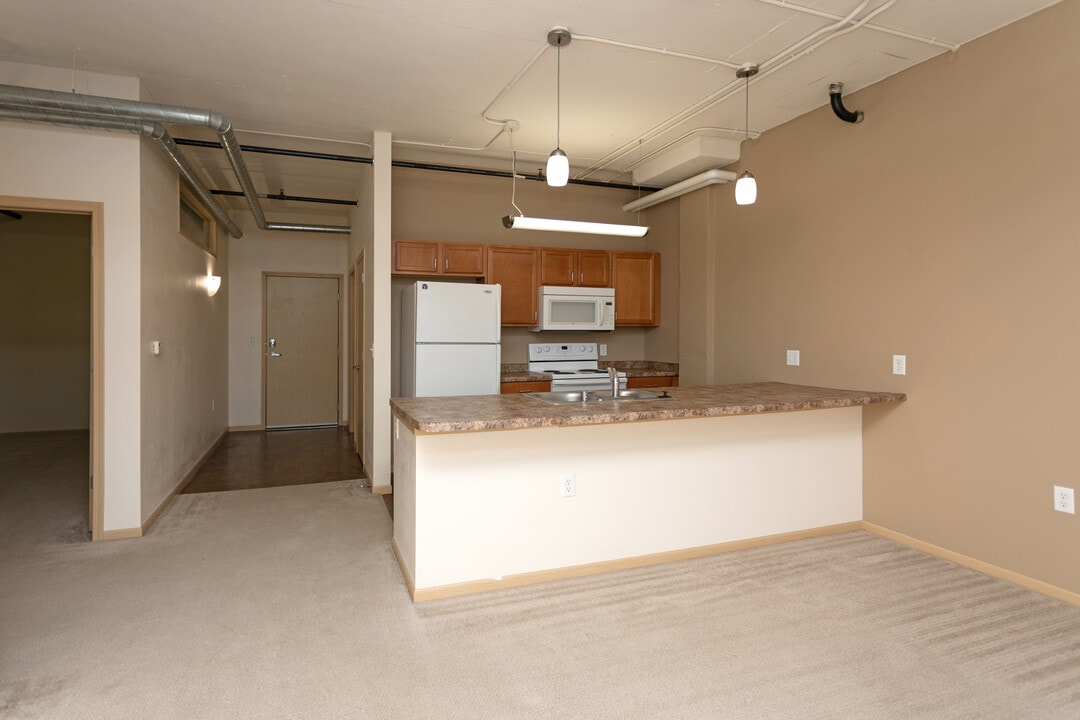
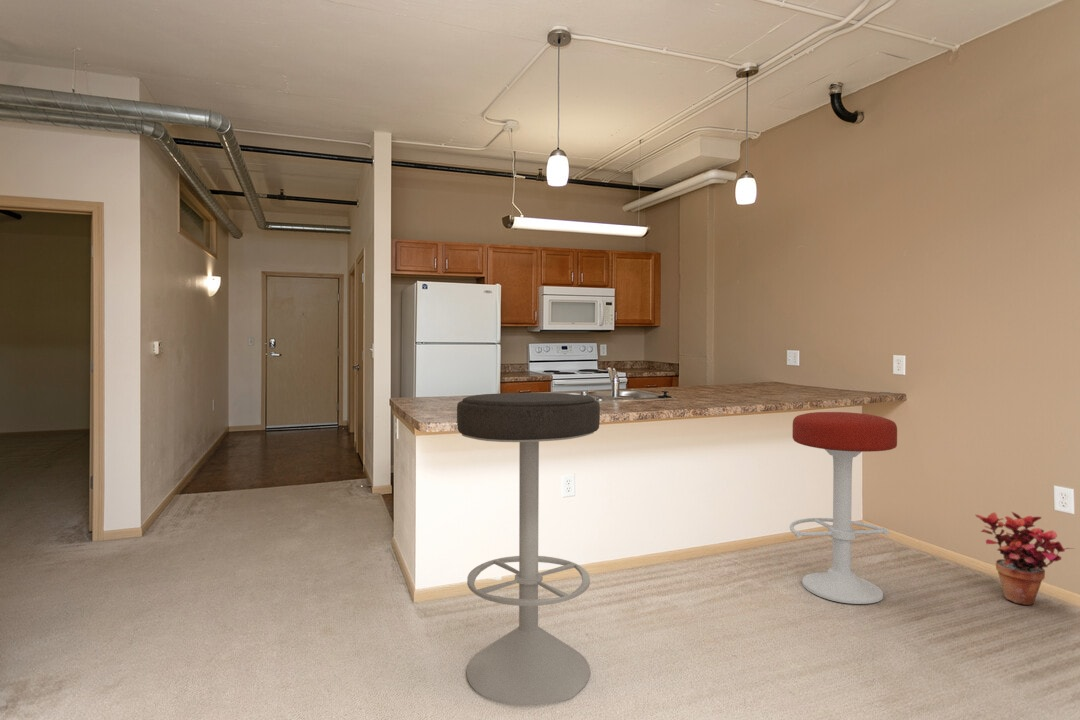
+ bar stool [789,411,898,605]
+ potted plant [975,511,1075,606]
+ bar stool [456,392,601,706]
